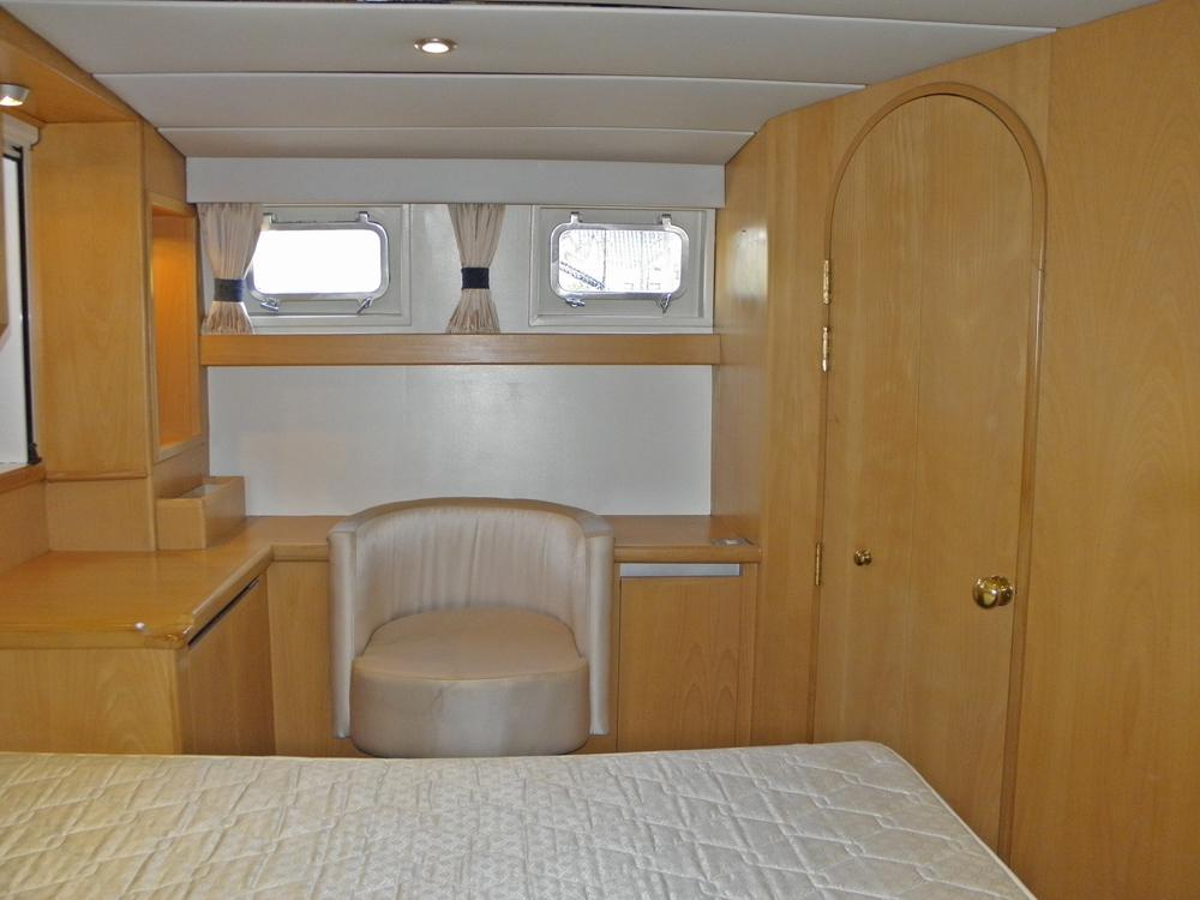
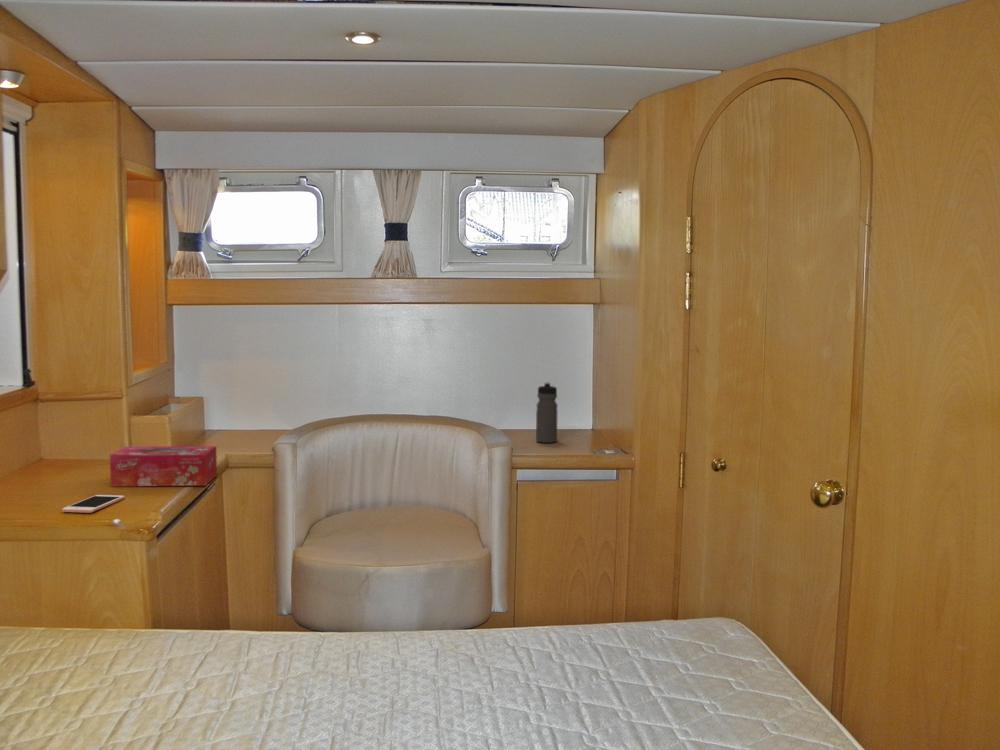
+ tissue box [109,445,218,487]
+ water bottle [535,381,559,444]
+ cell phone [61,494,125,514]
